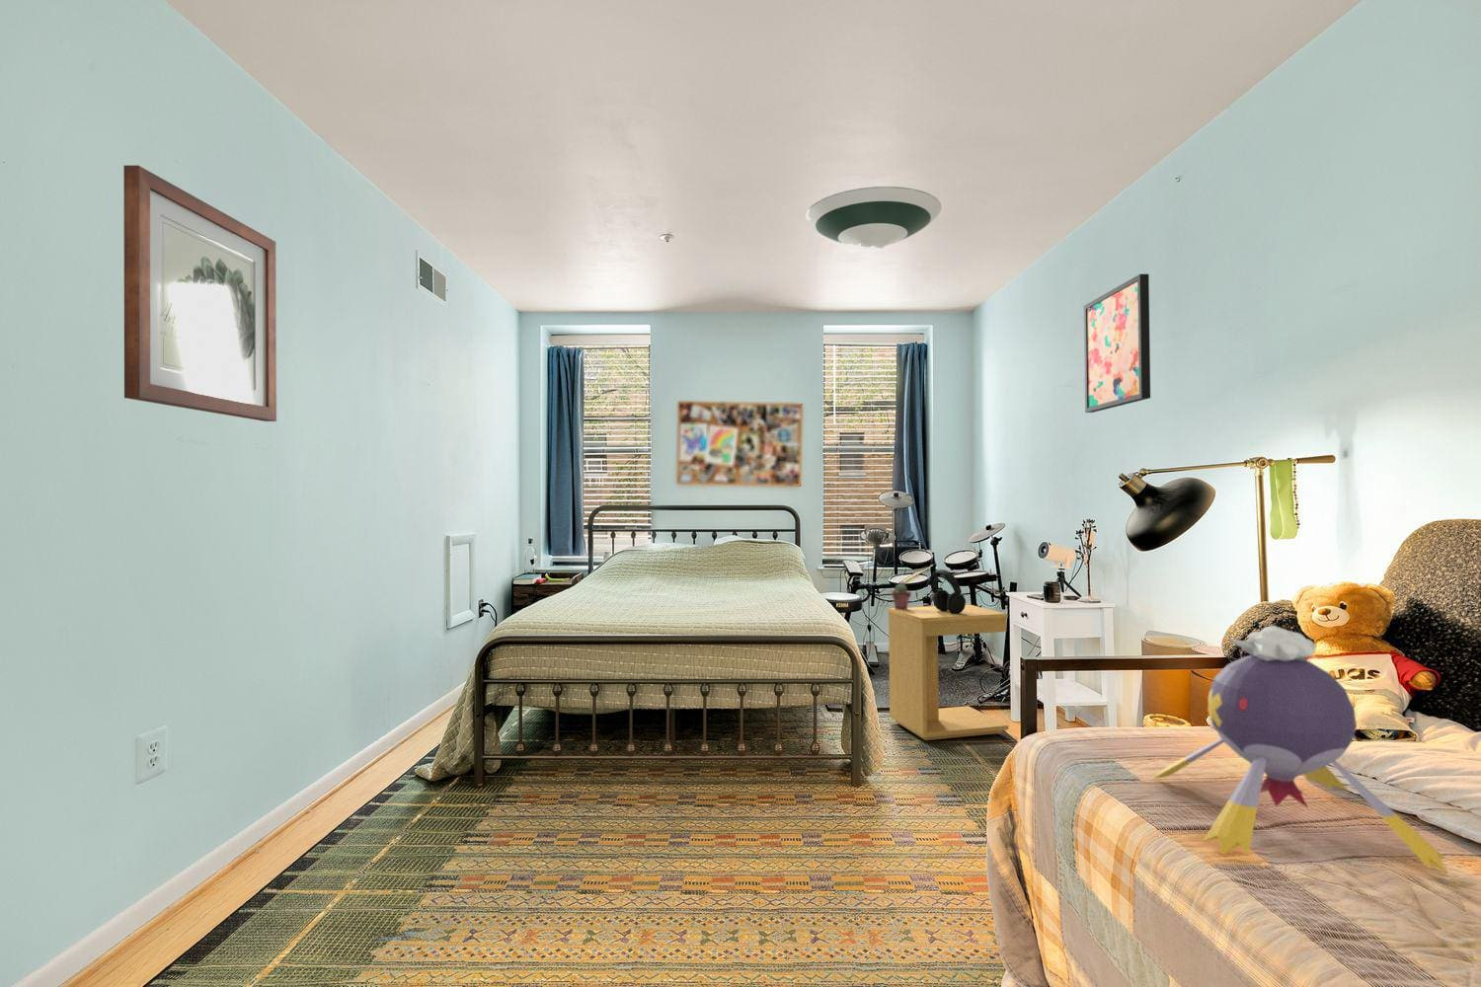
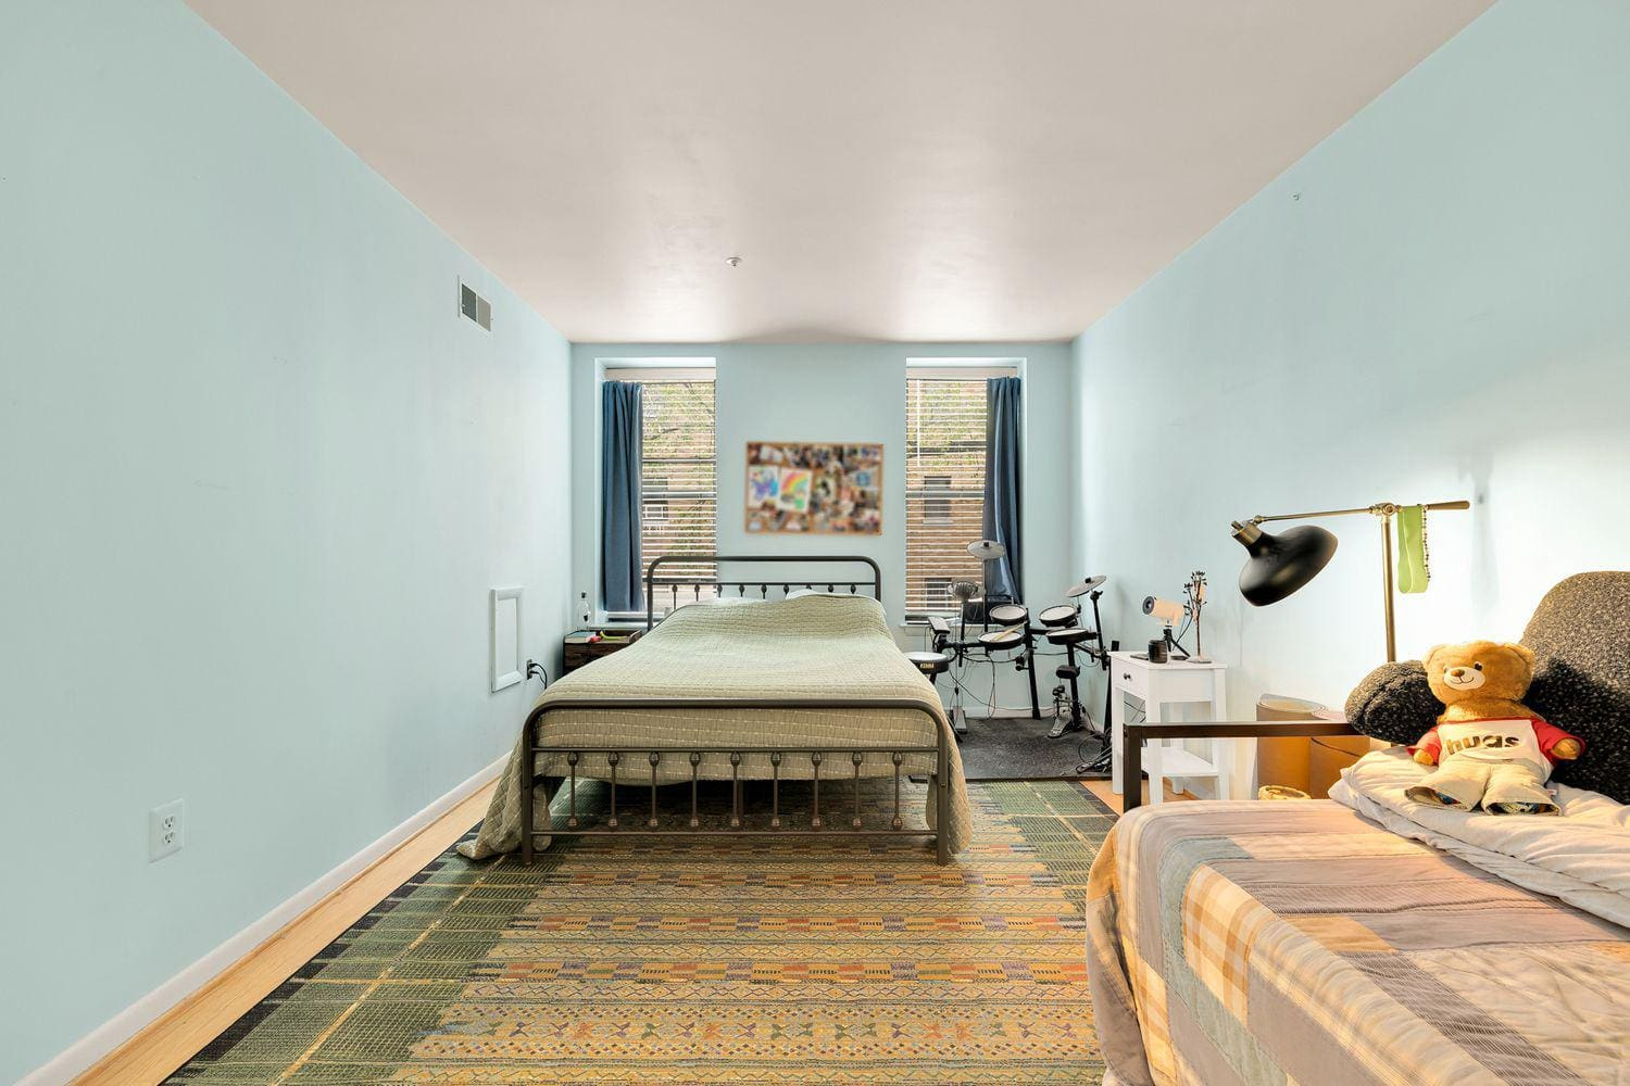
- wall art [1083,273,1152,413]
- potted succulent [890,583,912,610]
- side table [888,603,1009,741]
- wall art [122,164,278,422]
- headphones [929,568,966,614]
- plush toy [1152,625,1448,874]
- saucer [804,185,942,251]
